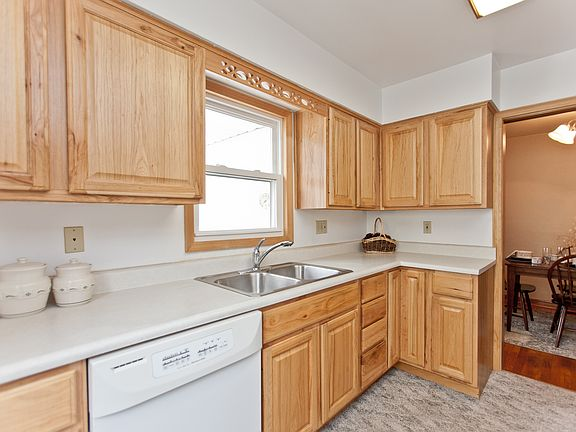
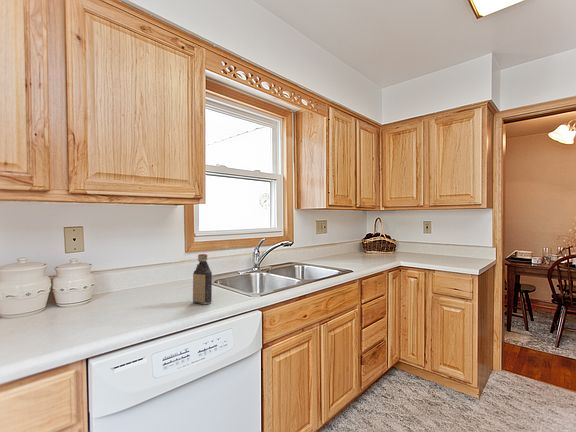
+ bottle [192,253,213,305]
